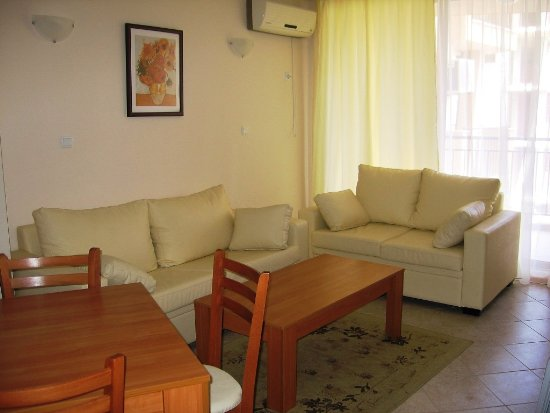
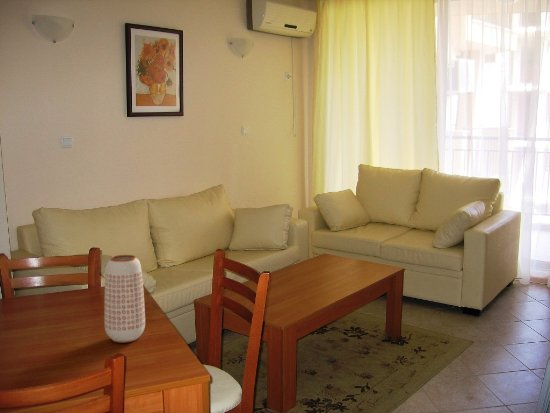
+ planter [104,254,146,344]
